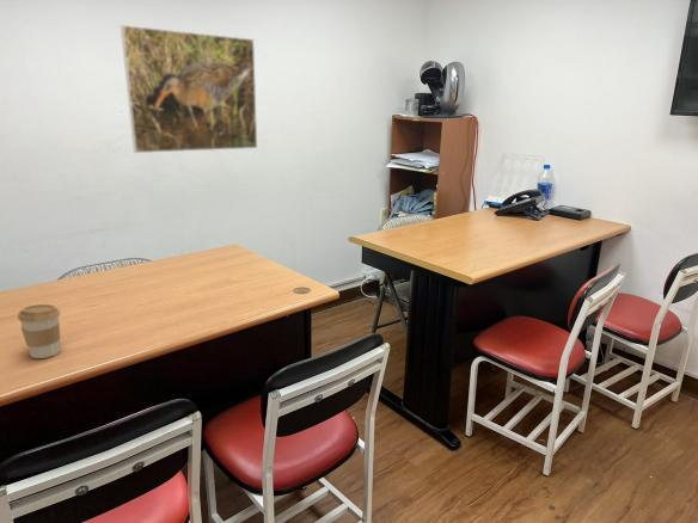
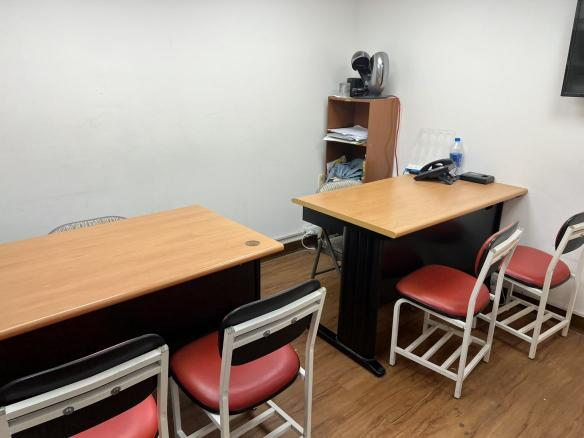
- coffee cup [17,303,62,359]
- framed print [120,24,258,154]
